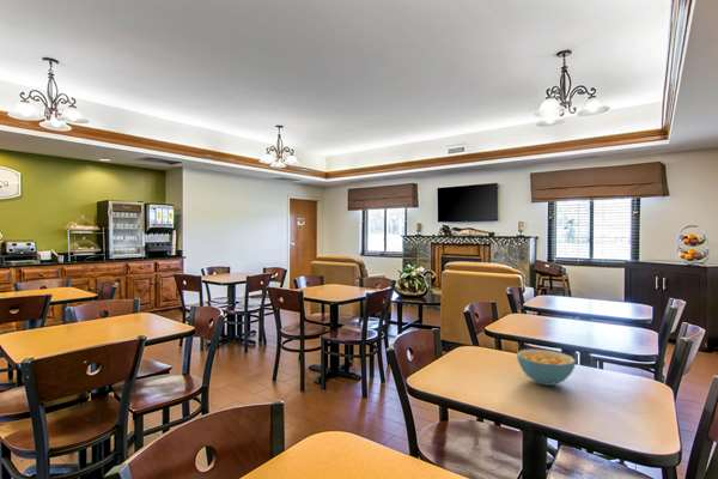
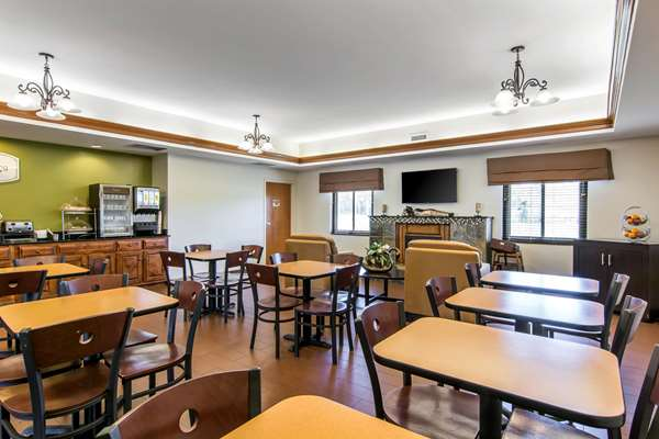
- cereal bowl [516,348,577,387]
